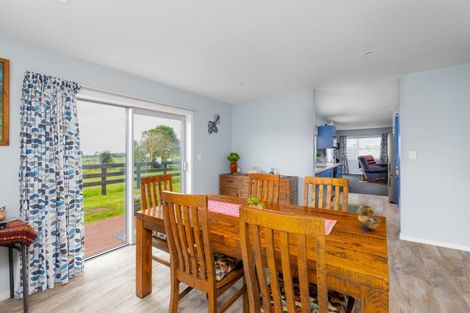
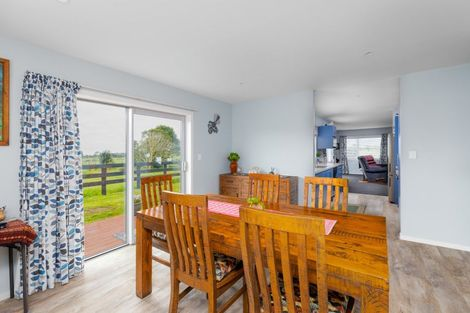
- decorative bowl [357,204,382,232]
